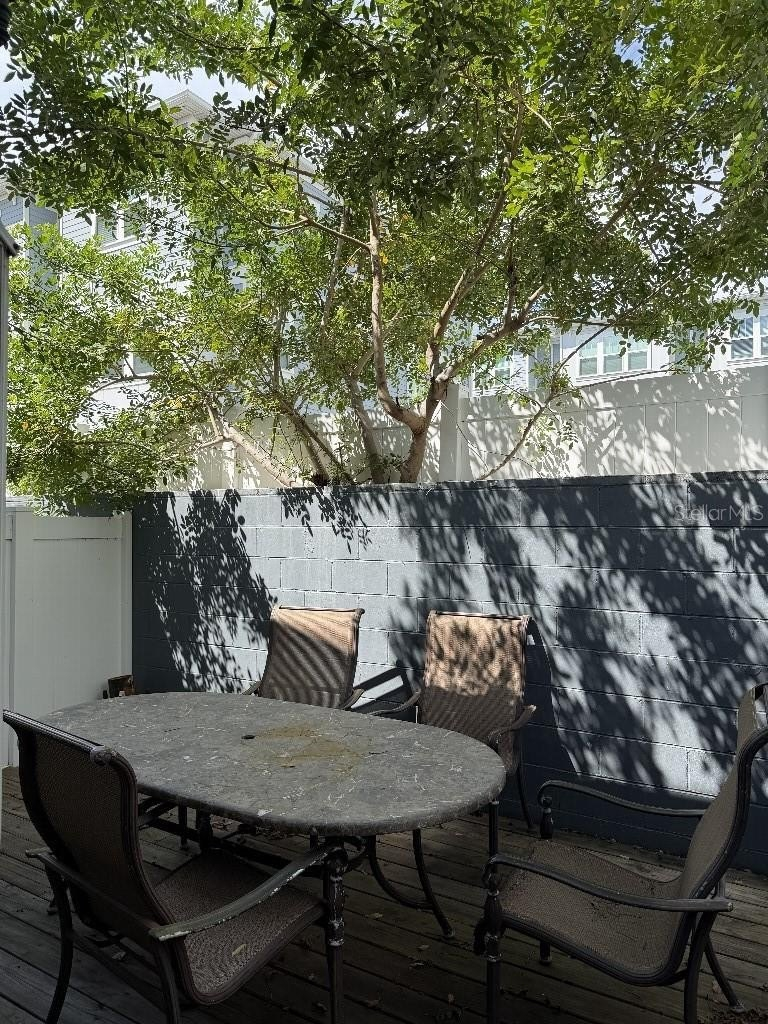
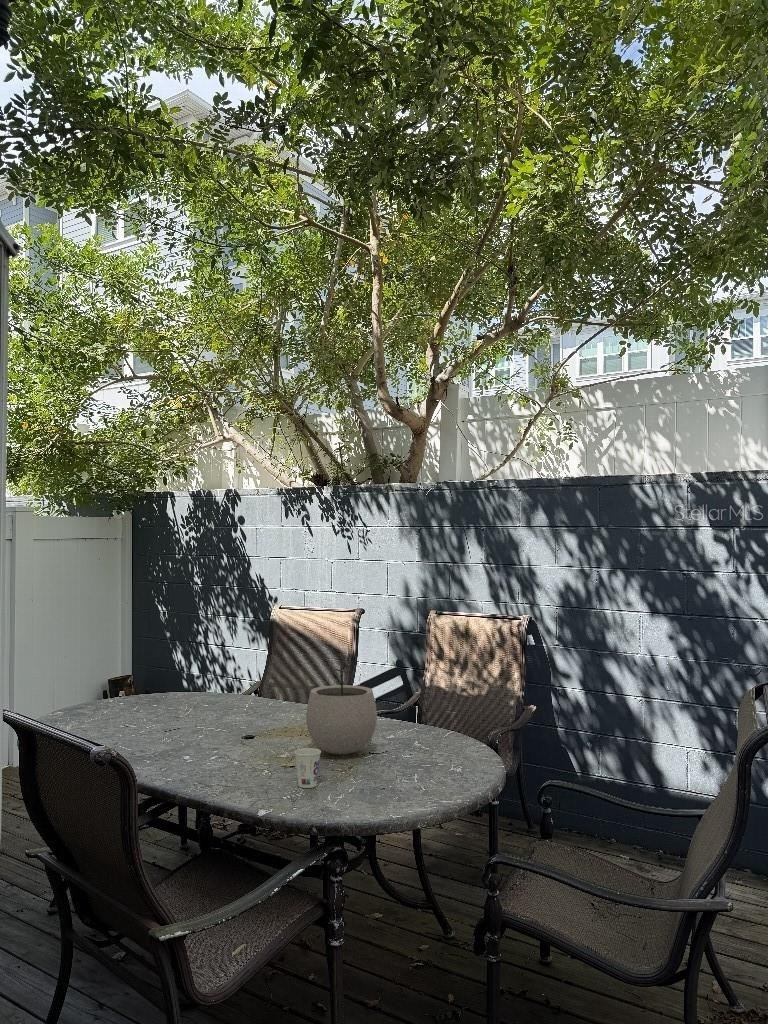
+ cup [293,747,322,789]
+ plant pot [305,662,378,755]
